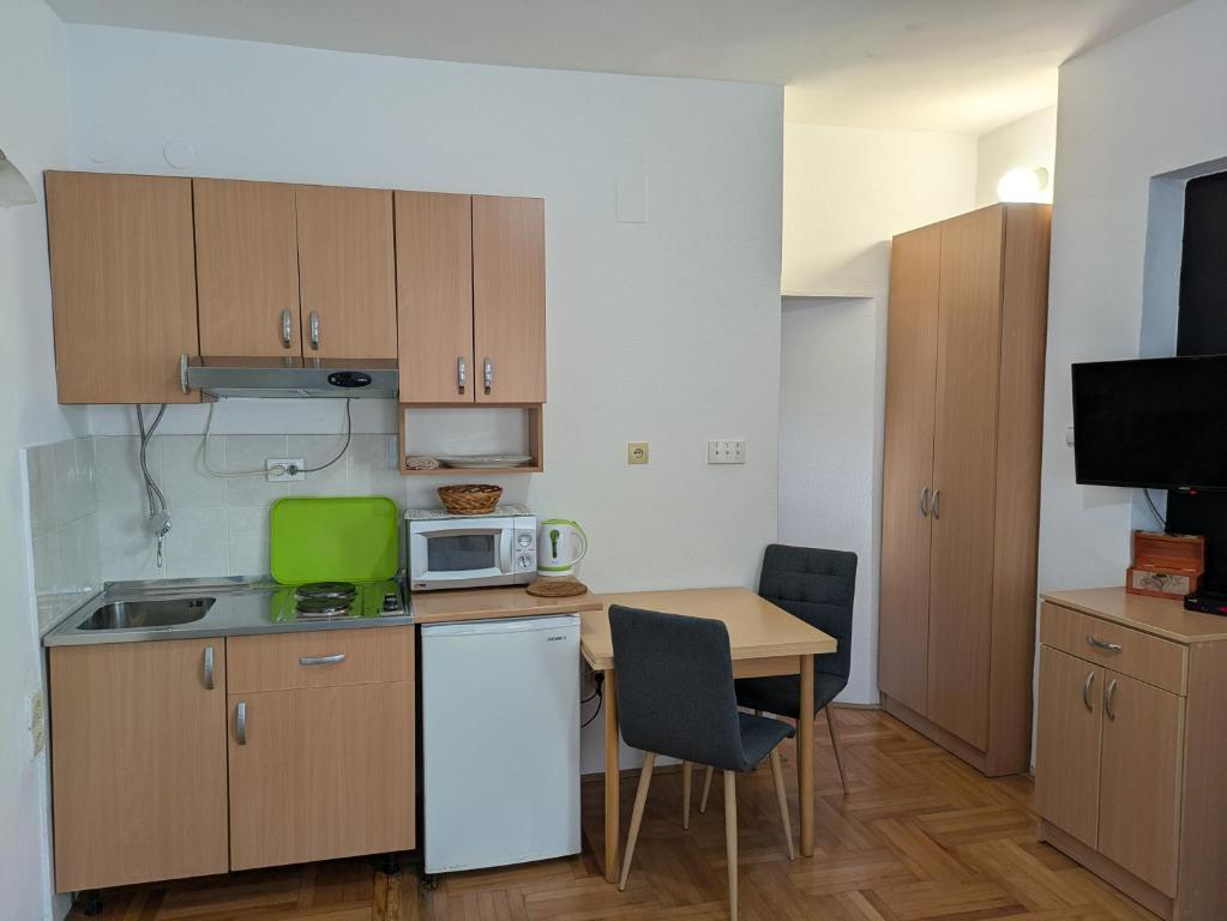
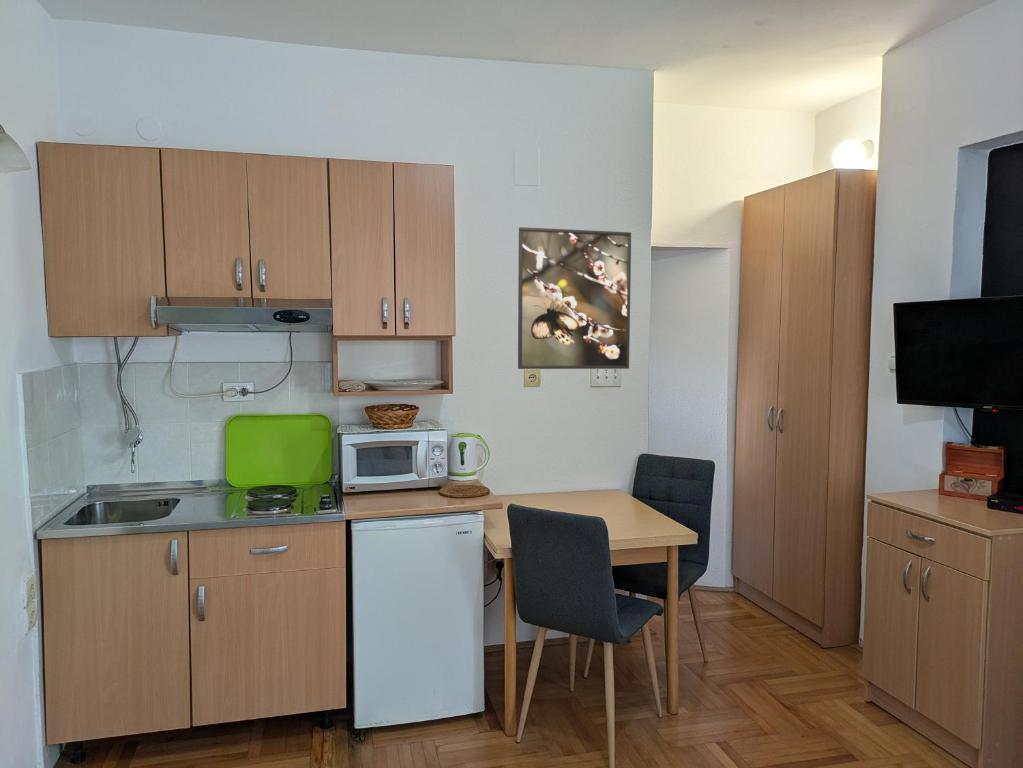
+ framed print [517,226,632,370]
